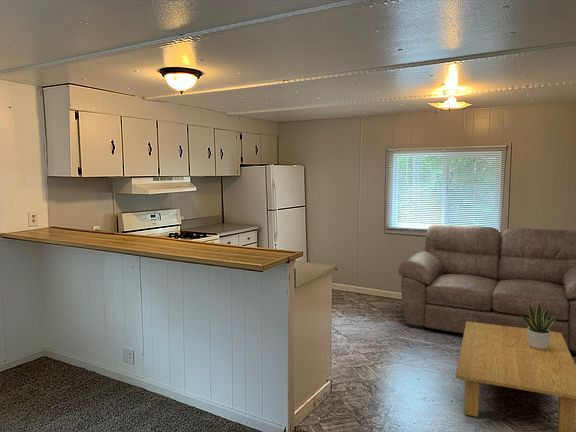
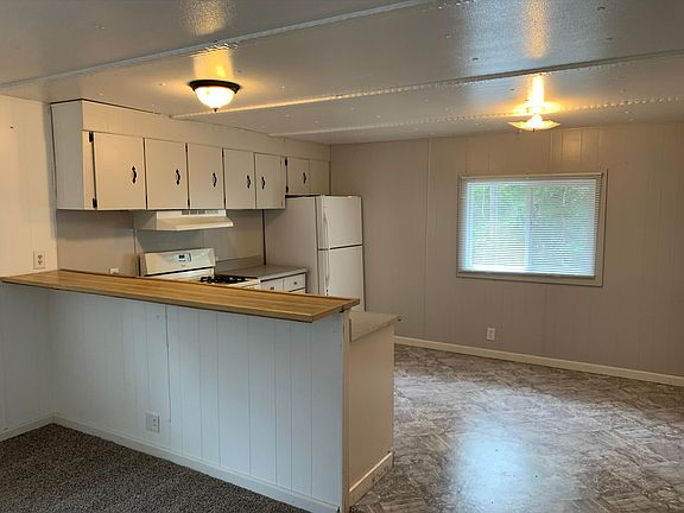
- coffee table [455,321,576,432]
- sofa [397,223,576,355]
- potted plant [521,304,559,350]
